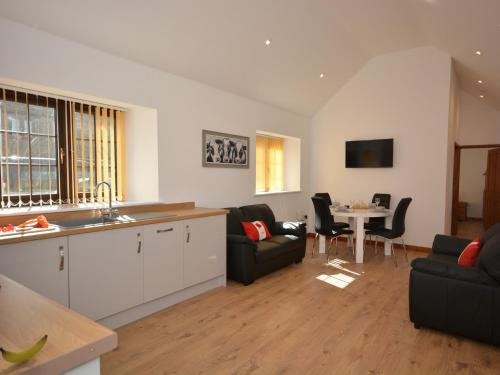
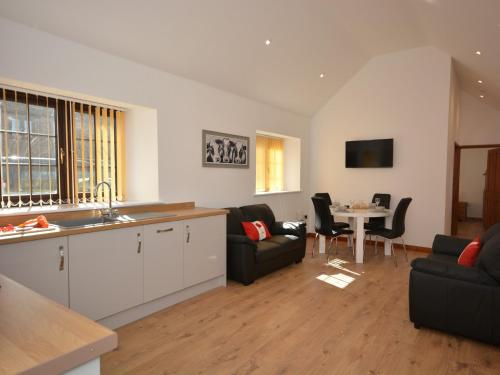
- banana [0,334,49,364]
